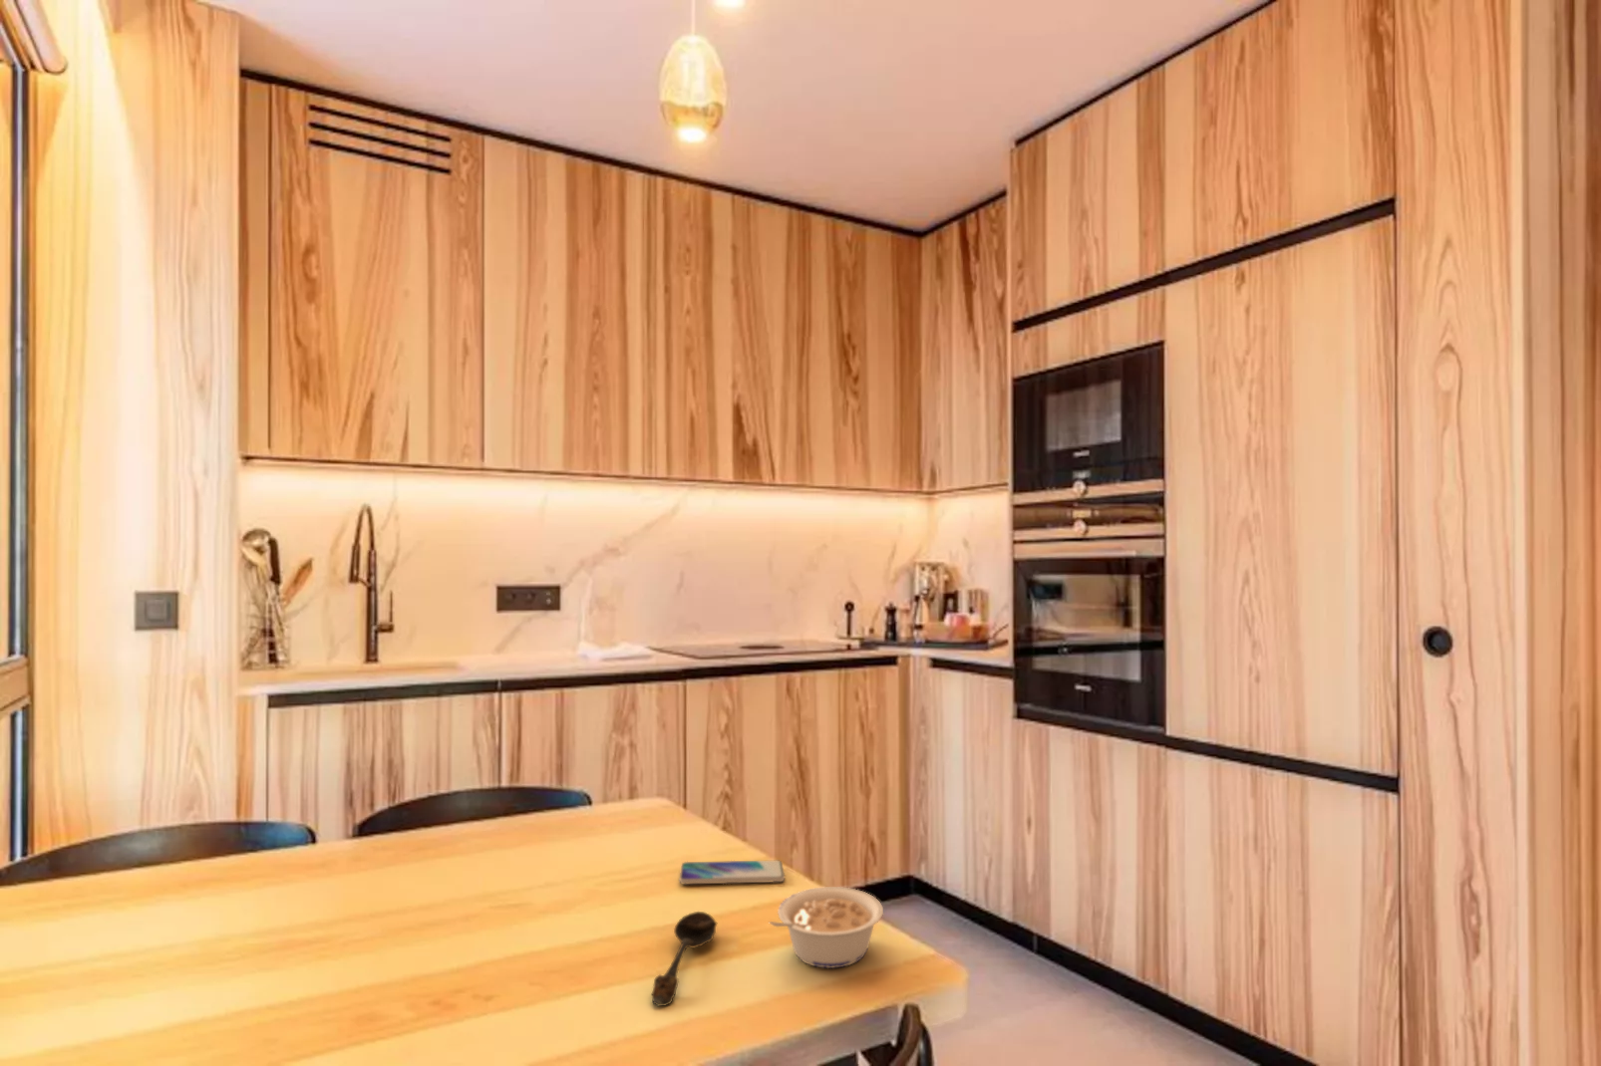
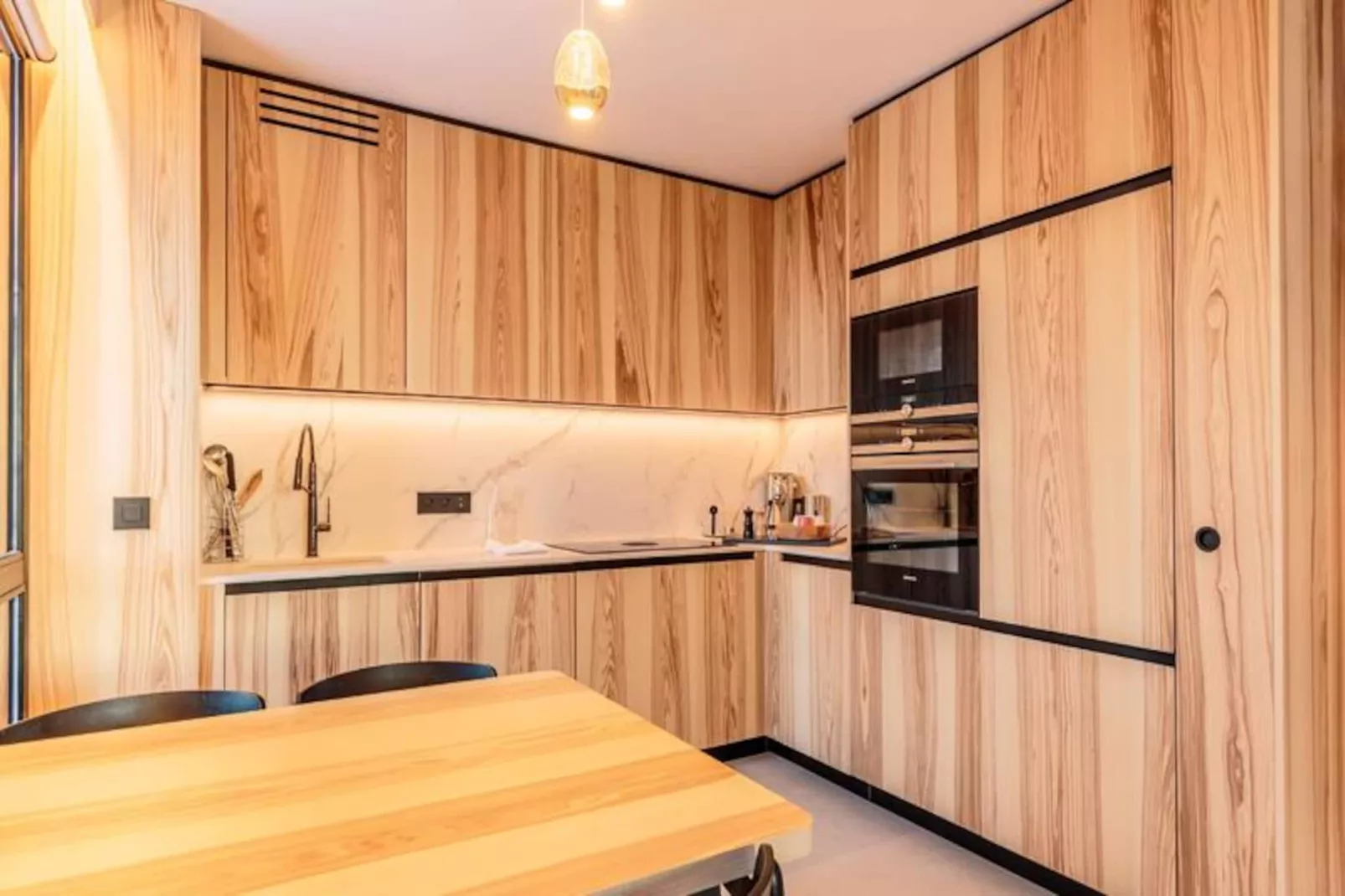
- smartphone [678,860,786,885]
- spoon [651,910,718,1008]
- legume [768,885,884,970]
